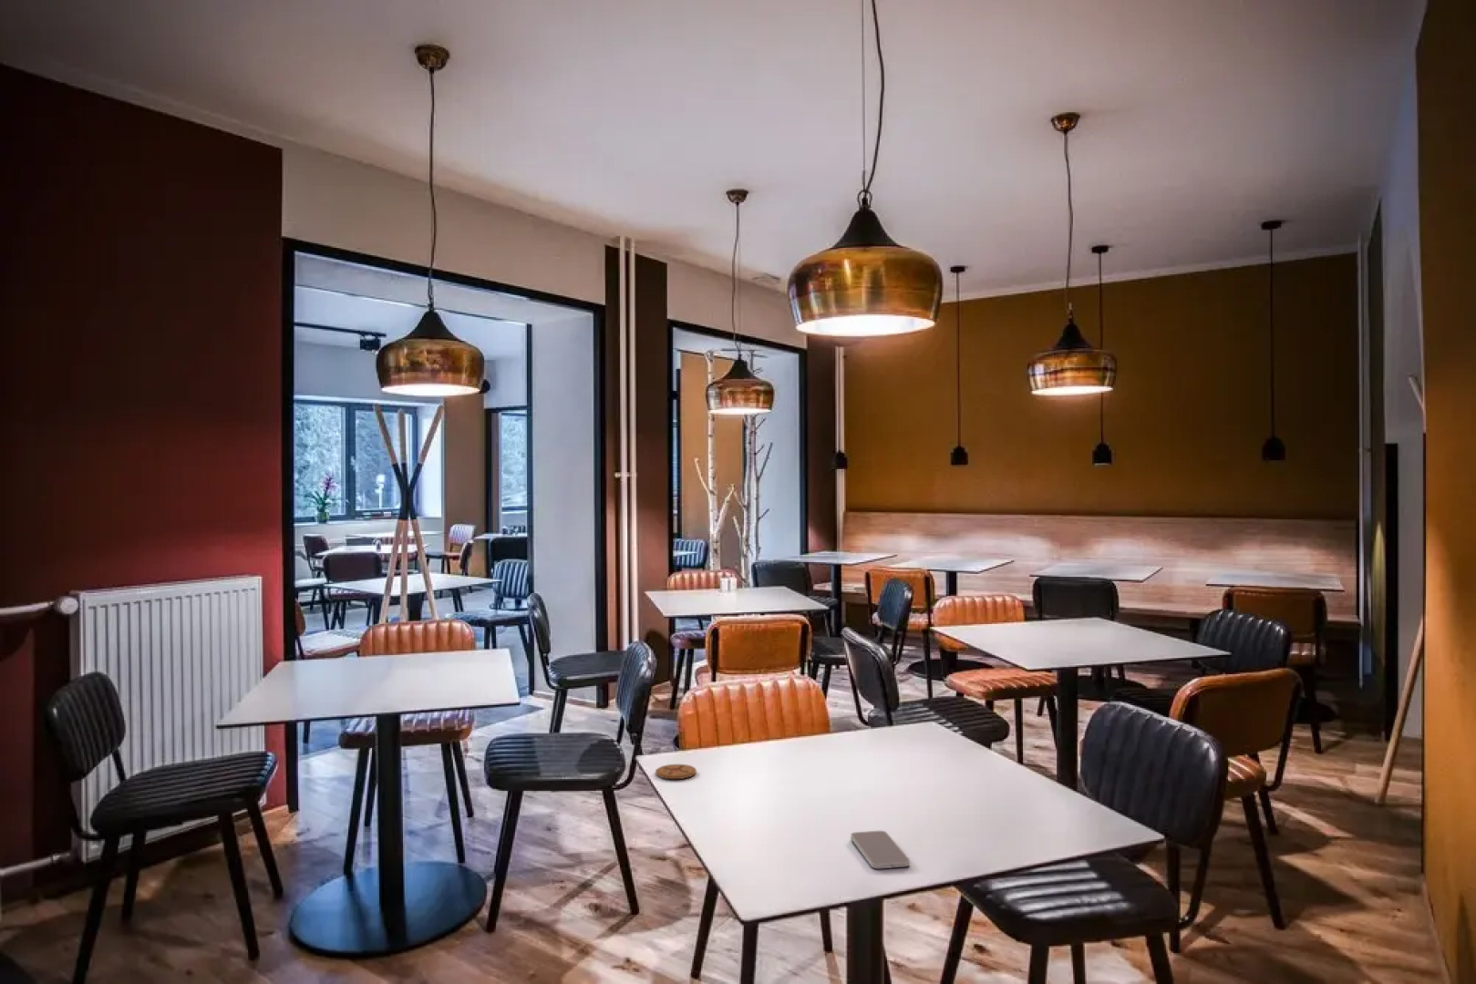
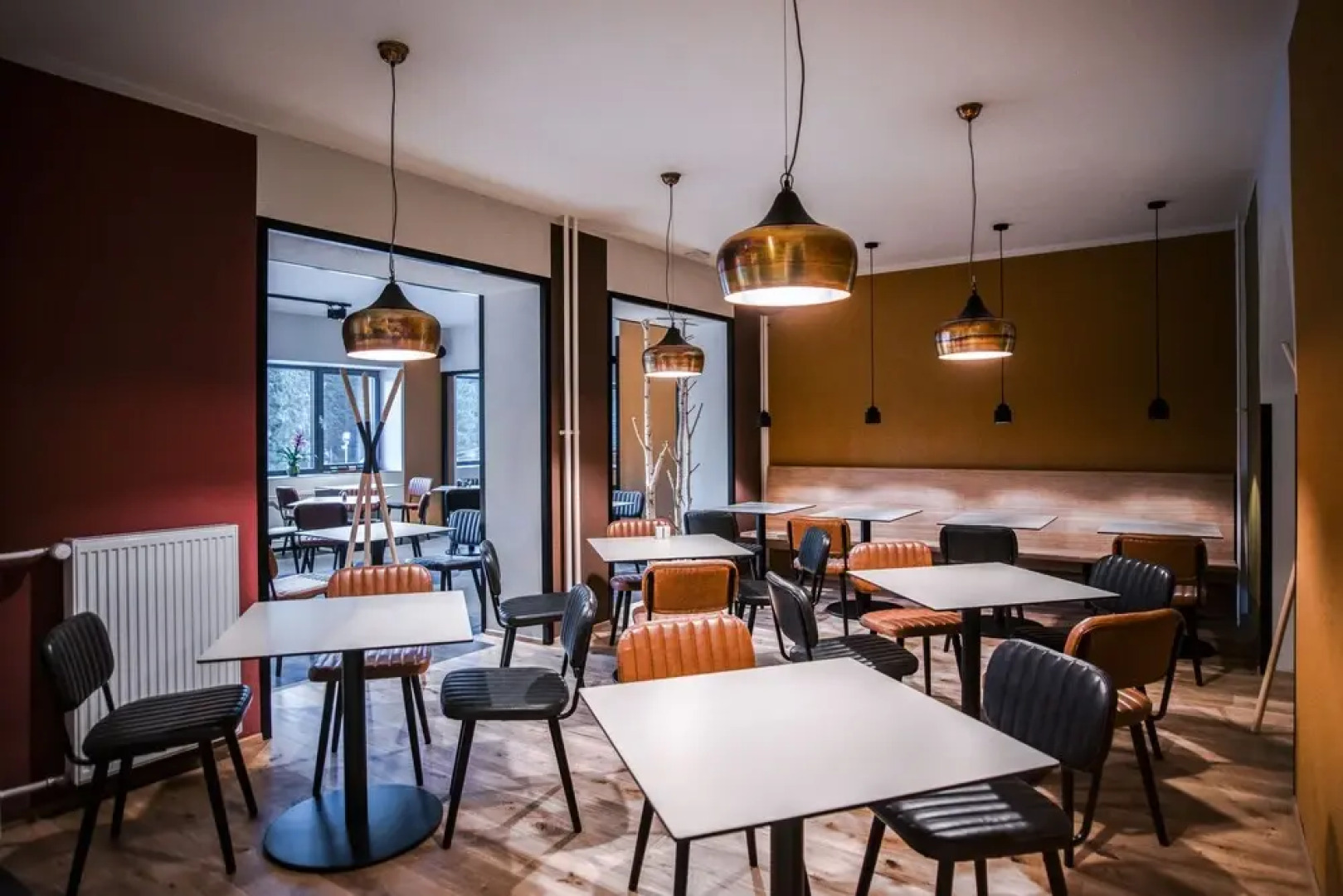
- coaster [655,763,698,780]
- smartphone [850,830,911,870]
